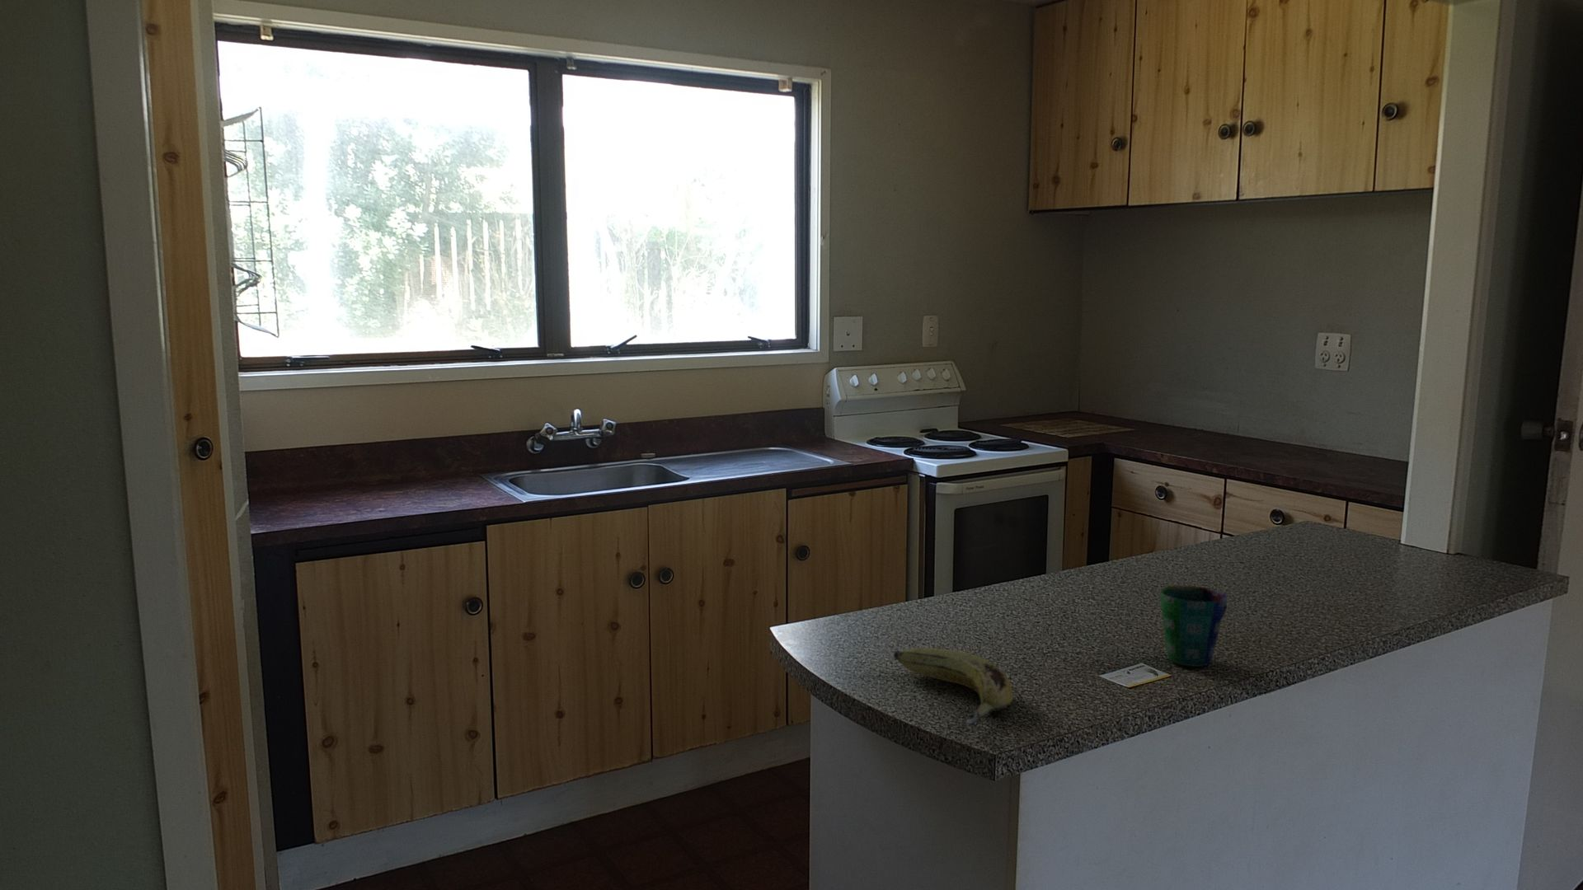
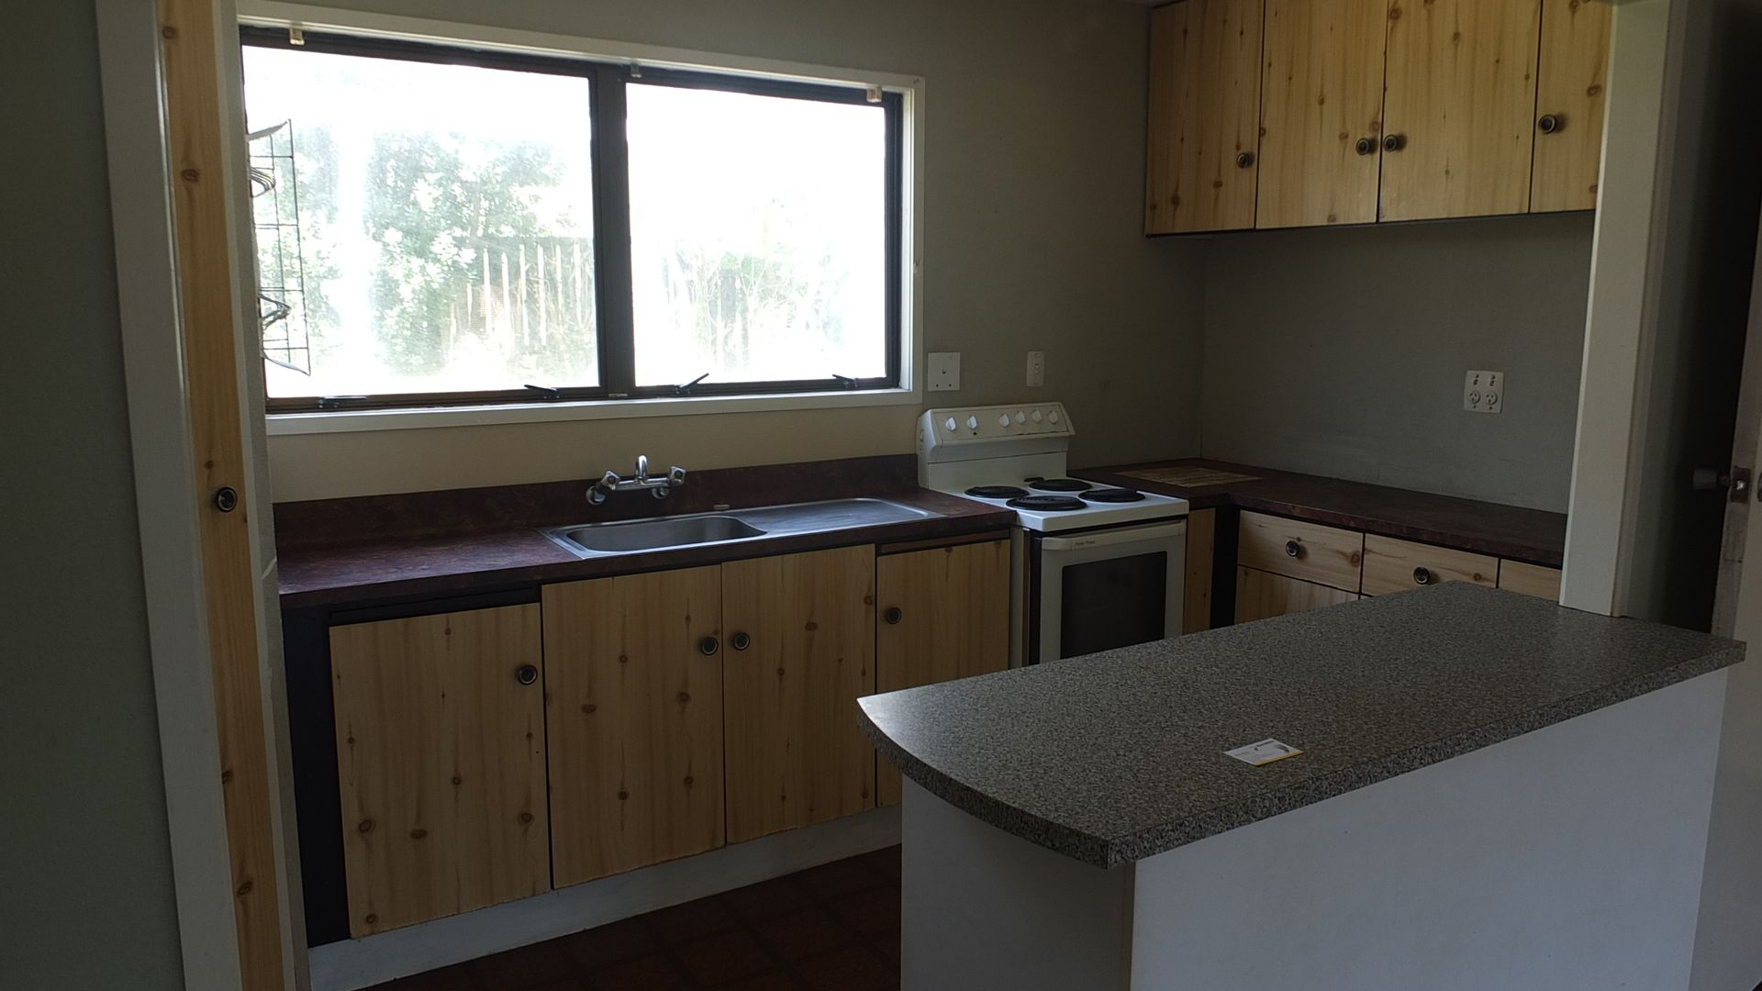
- fruit [893,647,1014,725]
- cup [1158,585,1227,667]
